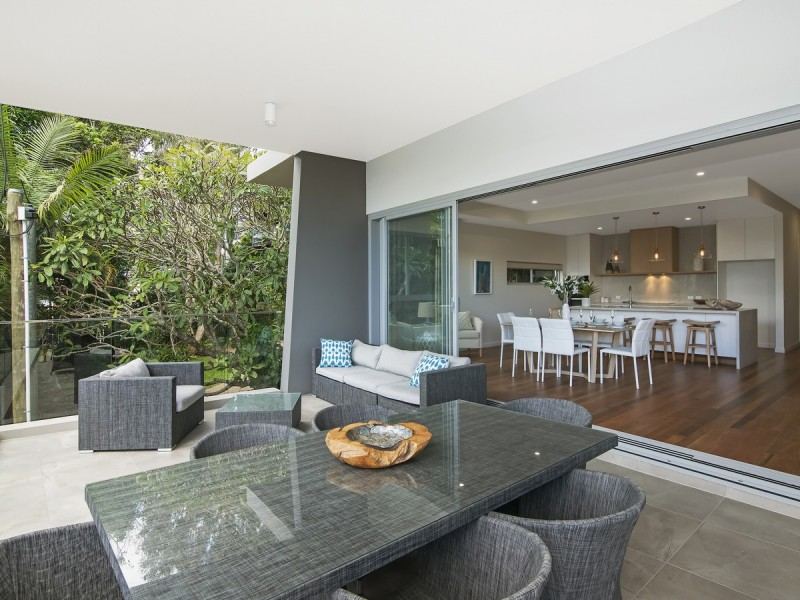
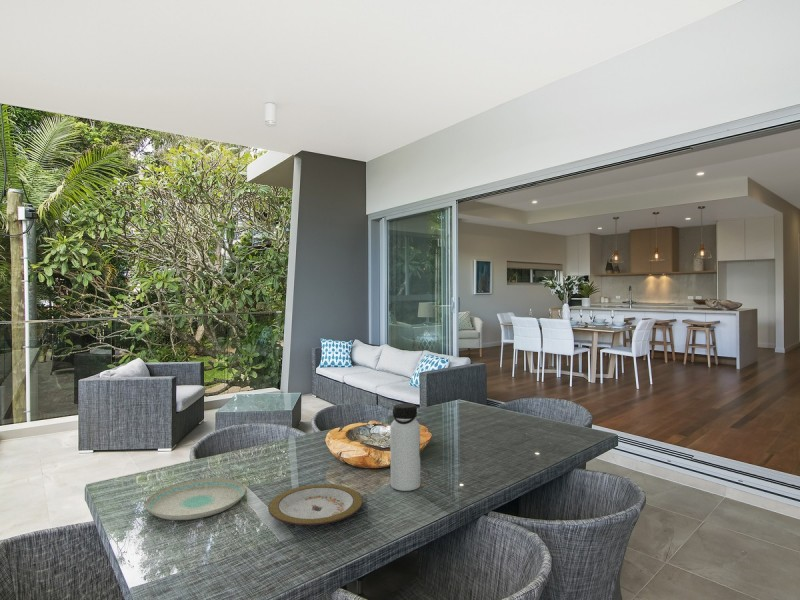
+ plate [144,477,247,521]
+ plate [267,483,364,526]
+ water bottle [389,402,421,492]
